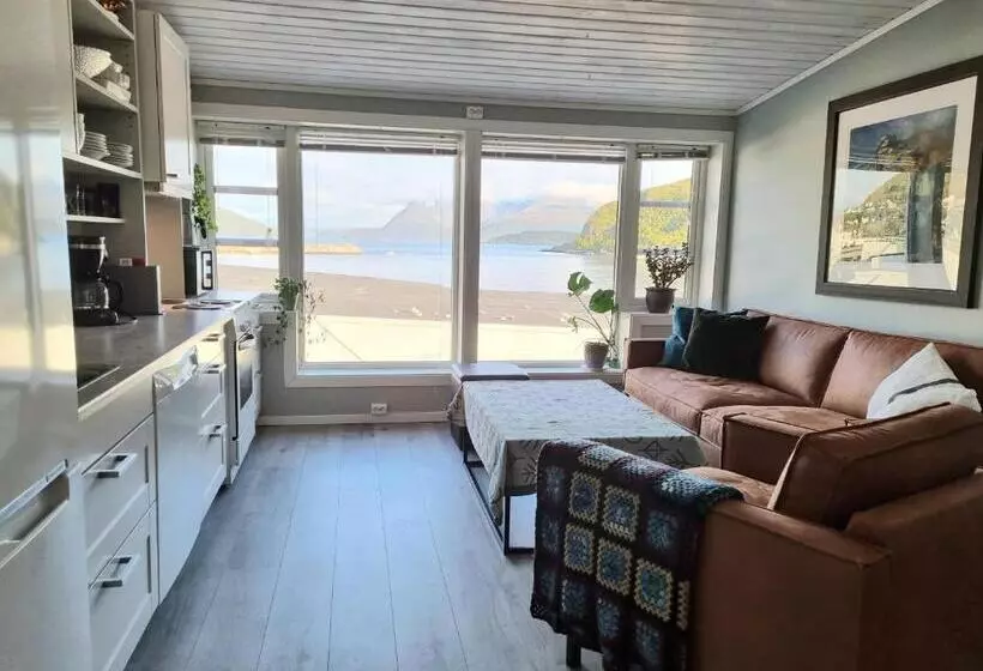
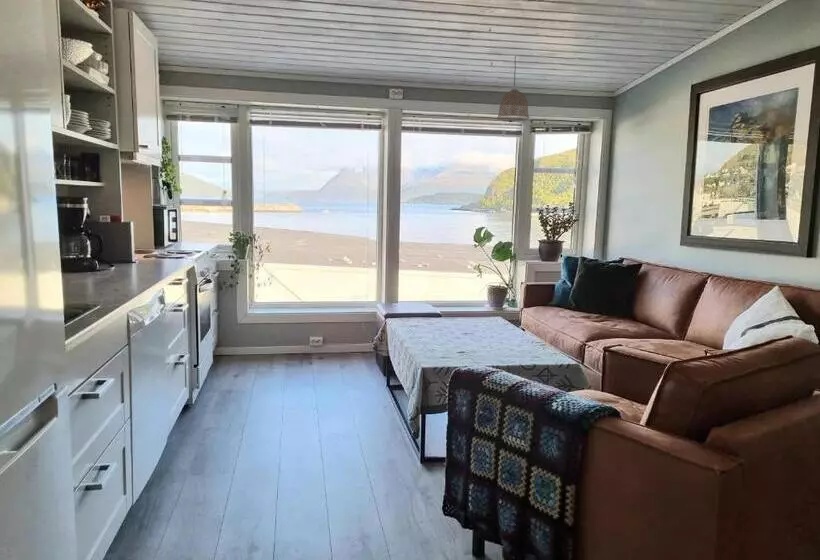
+ pendant lamp [496,55,531,122]
